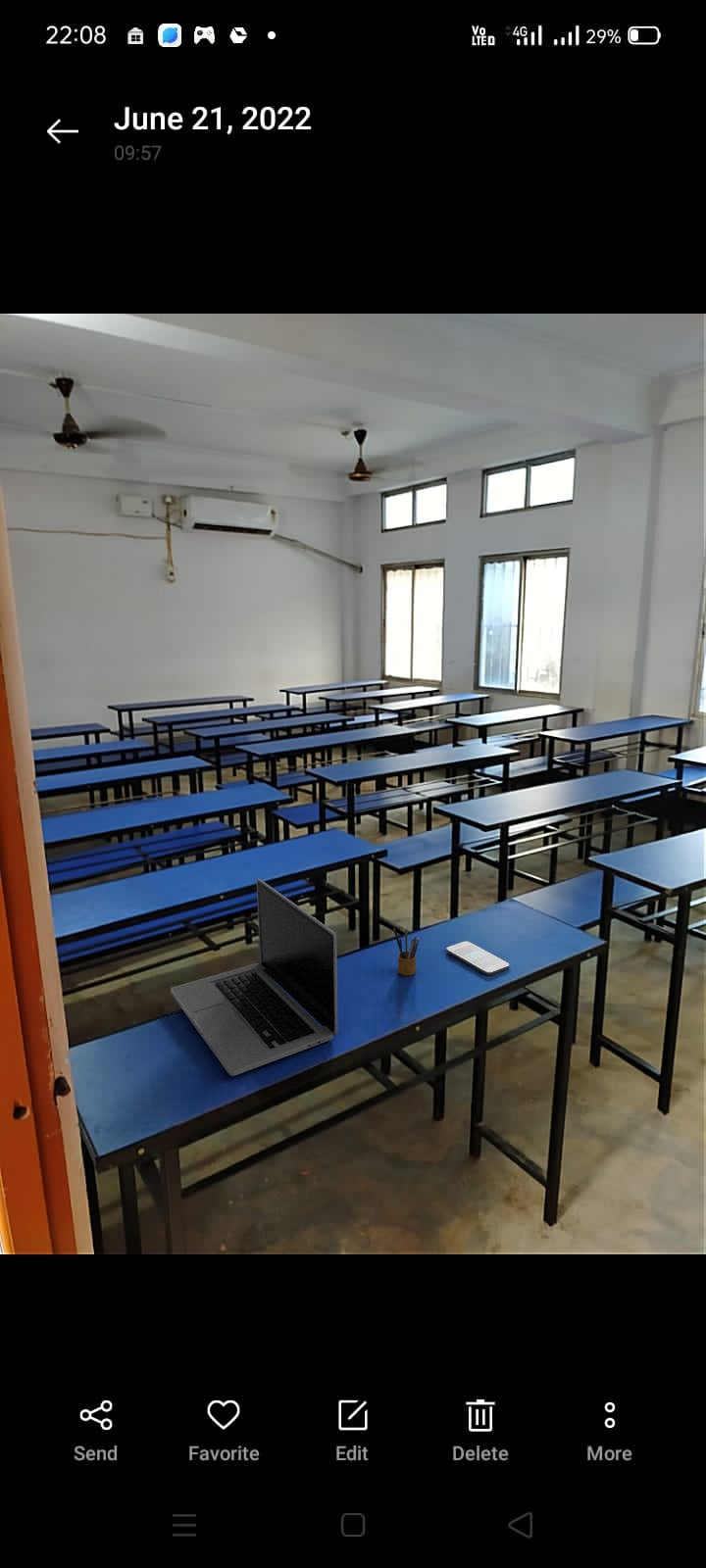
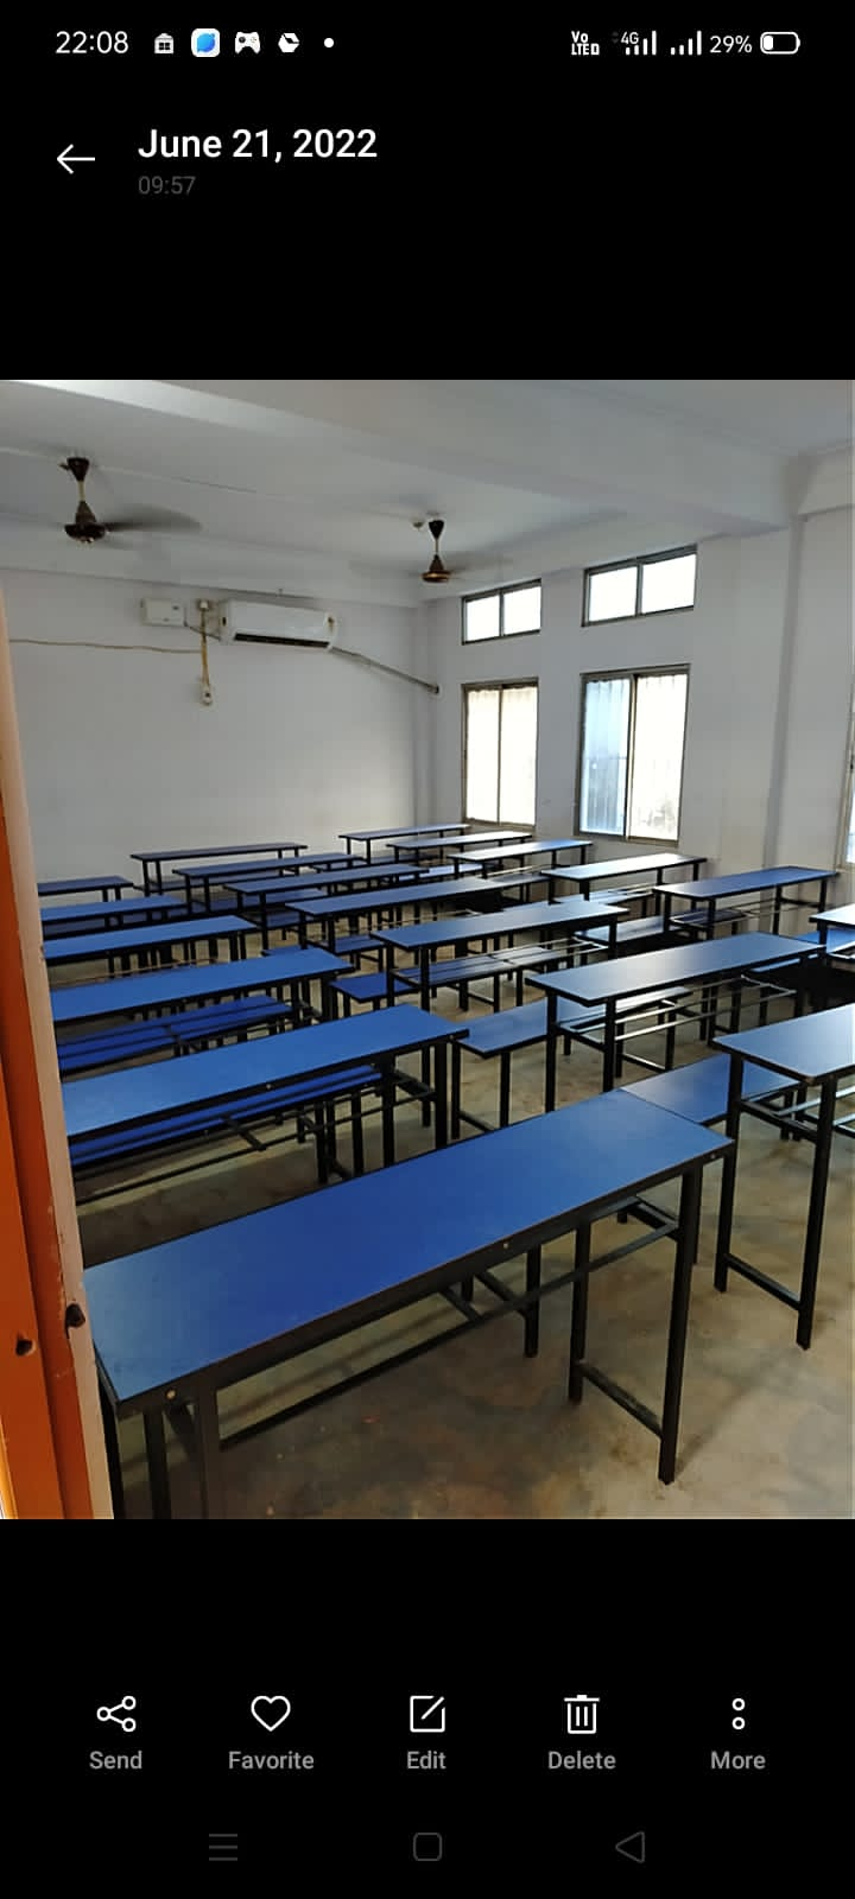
- smartphone [446,941,510,976]
- laptop [170,878,338,1077]
- pencil box [393,927,421,976]
